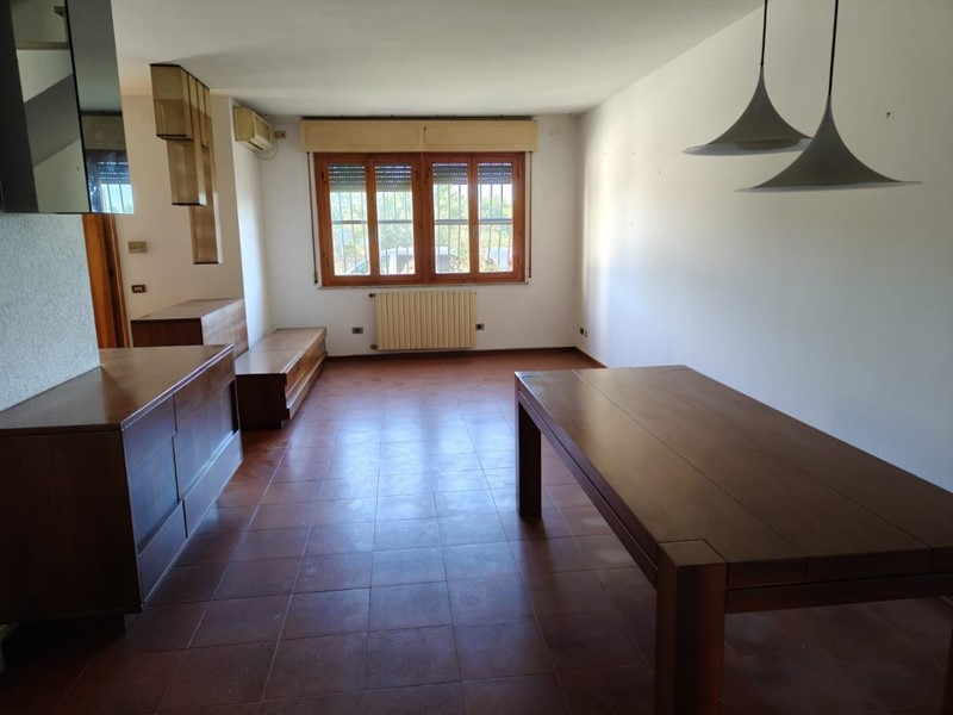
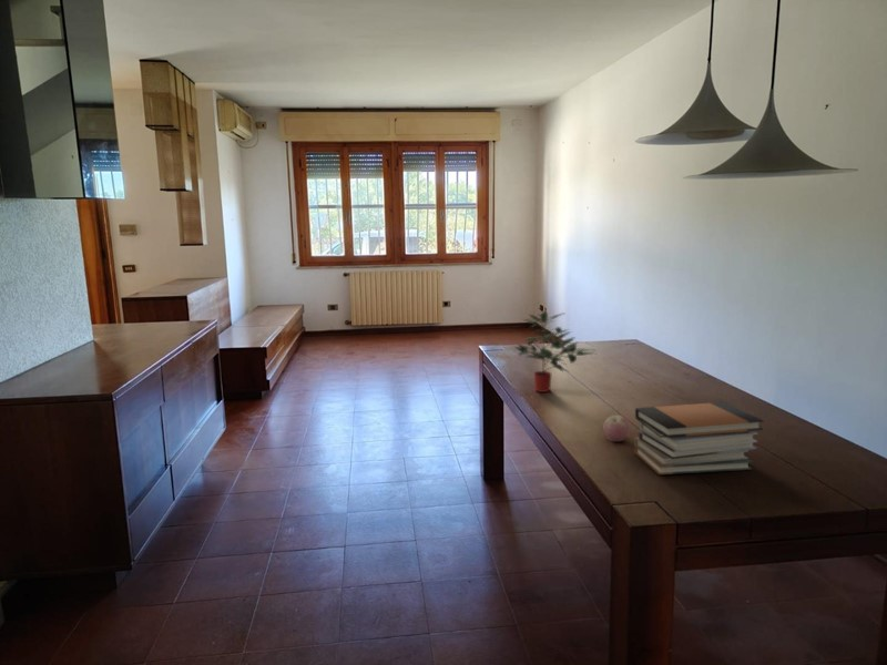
+ book stack [633,401,765,475]
+ potted plant [513,310,597,393]
+ apple [602,415,631,442]
